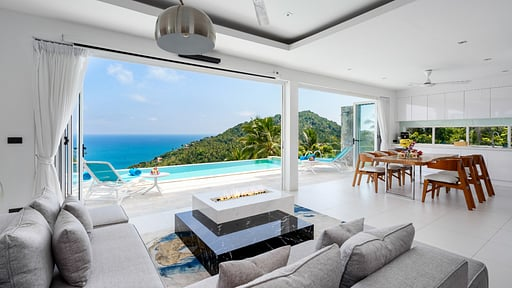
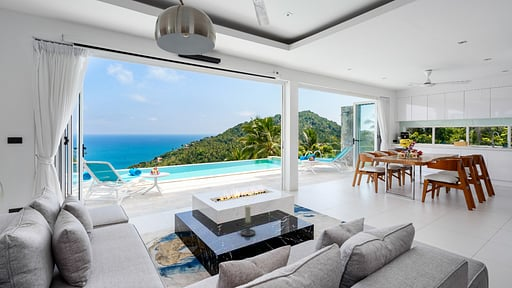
+ candle holder [236,205,257,237]
